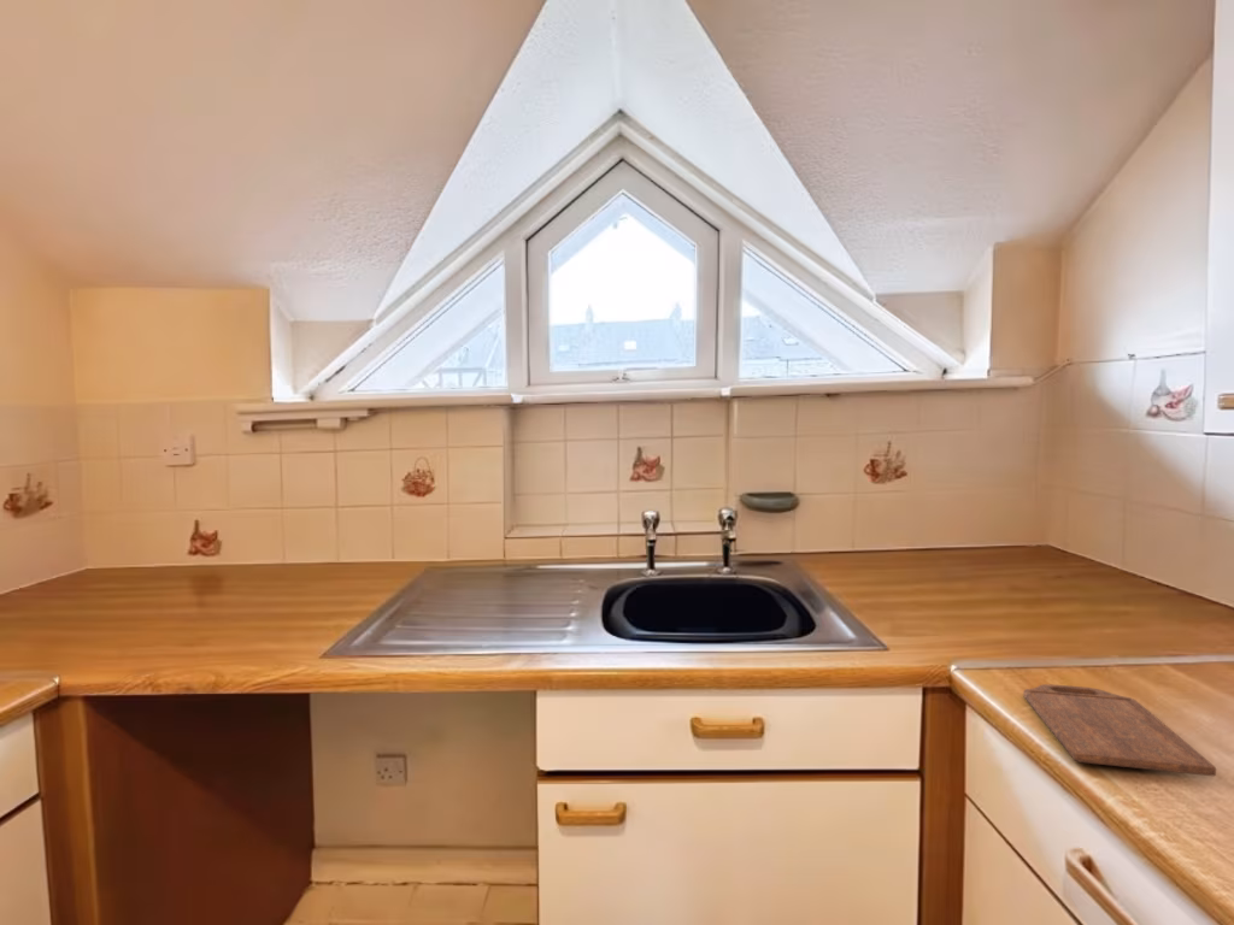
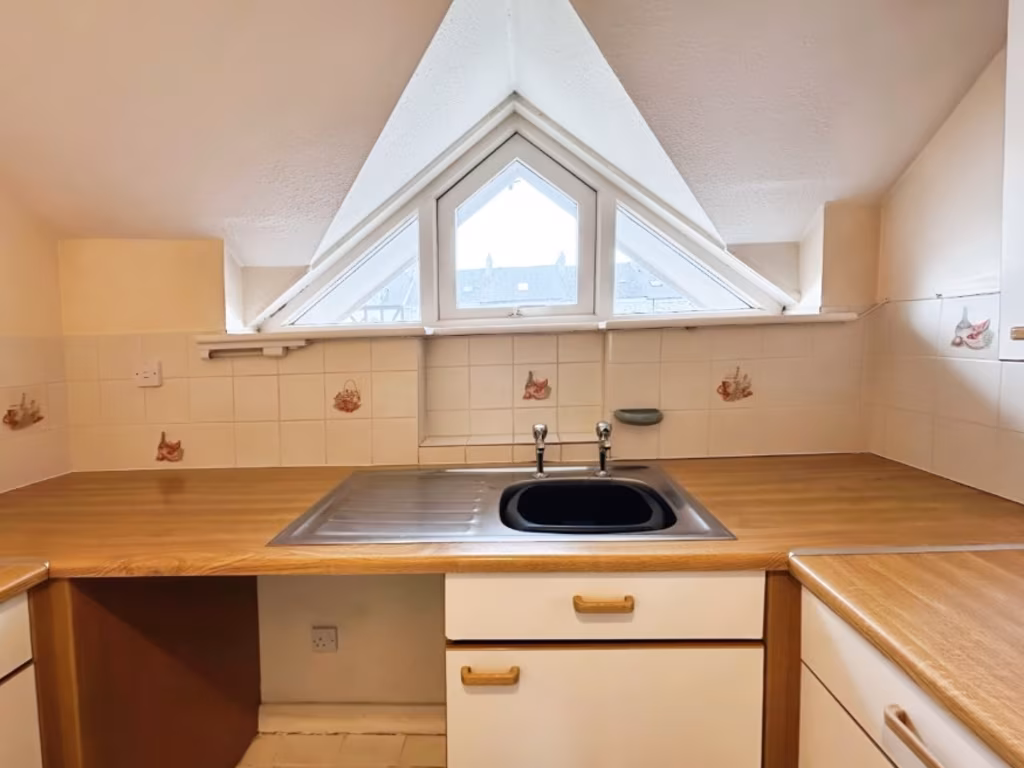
- cutting board [1022,683,1217,777]
